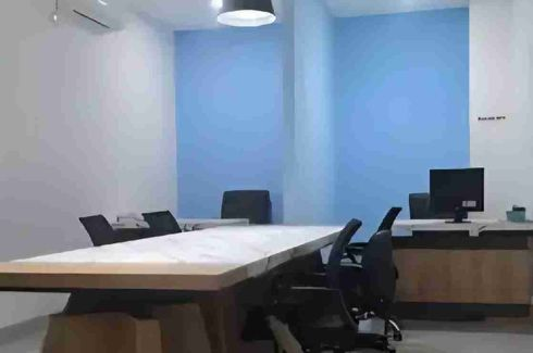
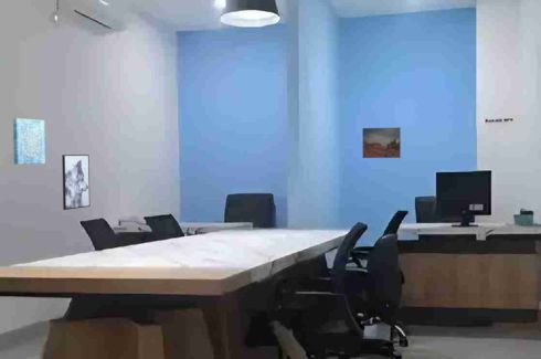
+ wall art [12,117,46,166]
+ wall art [361,126,402,159]
+ wall art [61,154,91,211]
